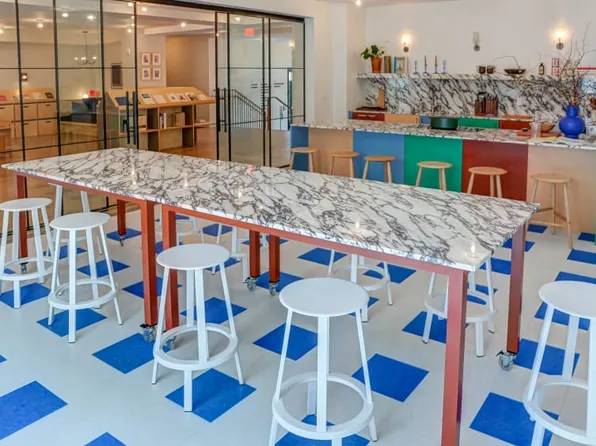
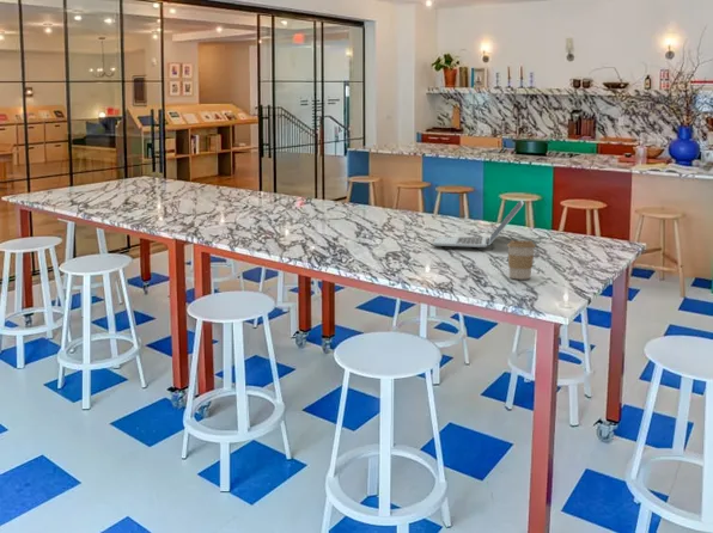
+ laptop [432,198,525,249]
+ coffee cup [506,239,537,280]
